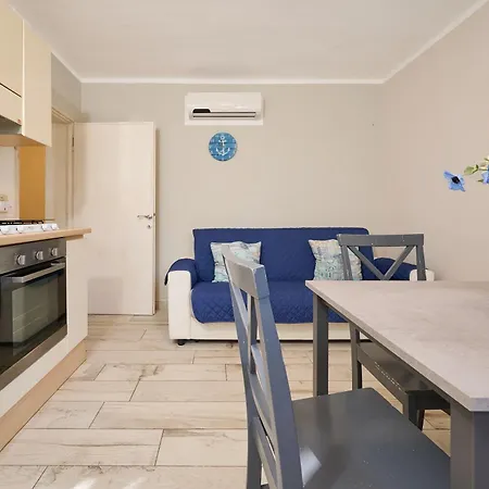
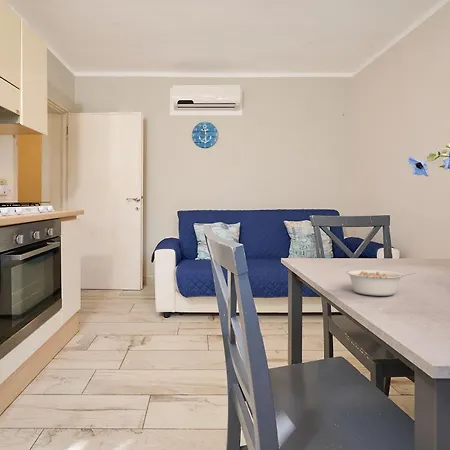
+ legume [345,269,416,297]
